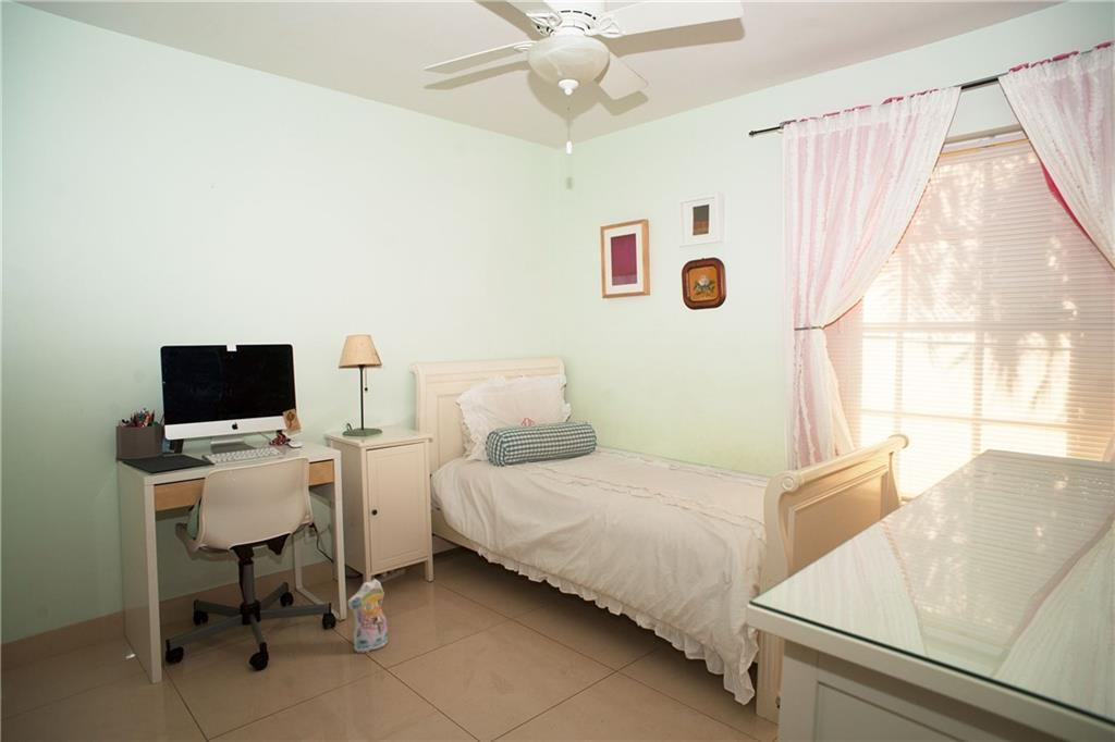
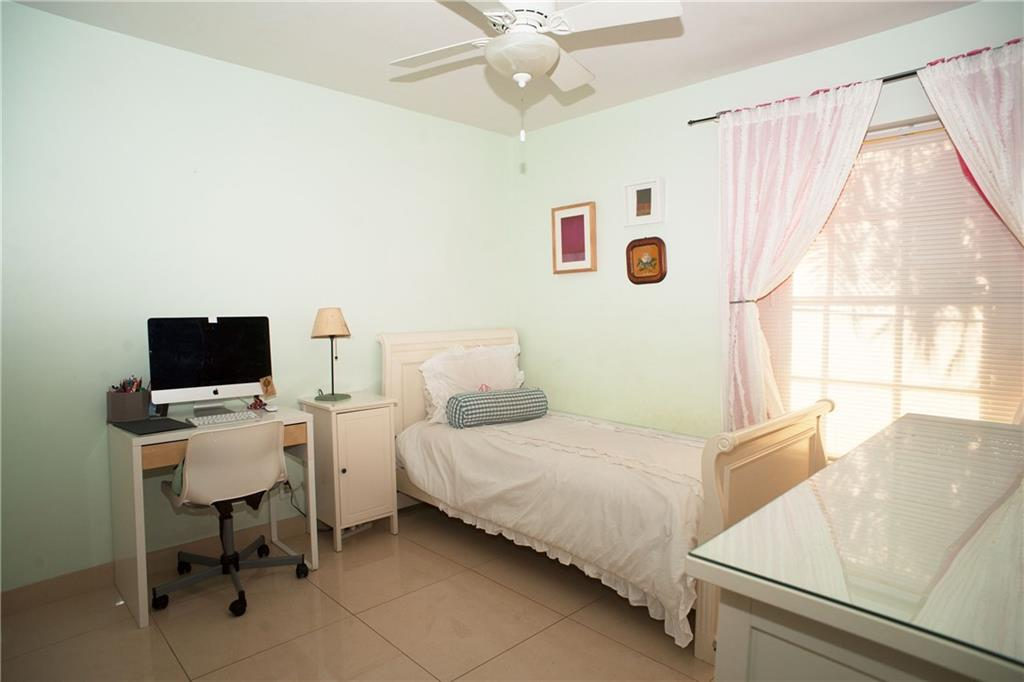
- plush toy [346,578,389,654]
